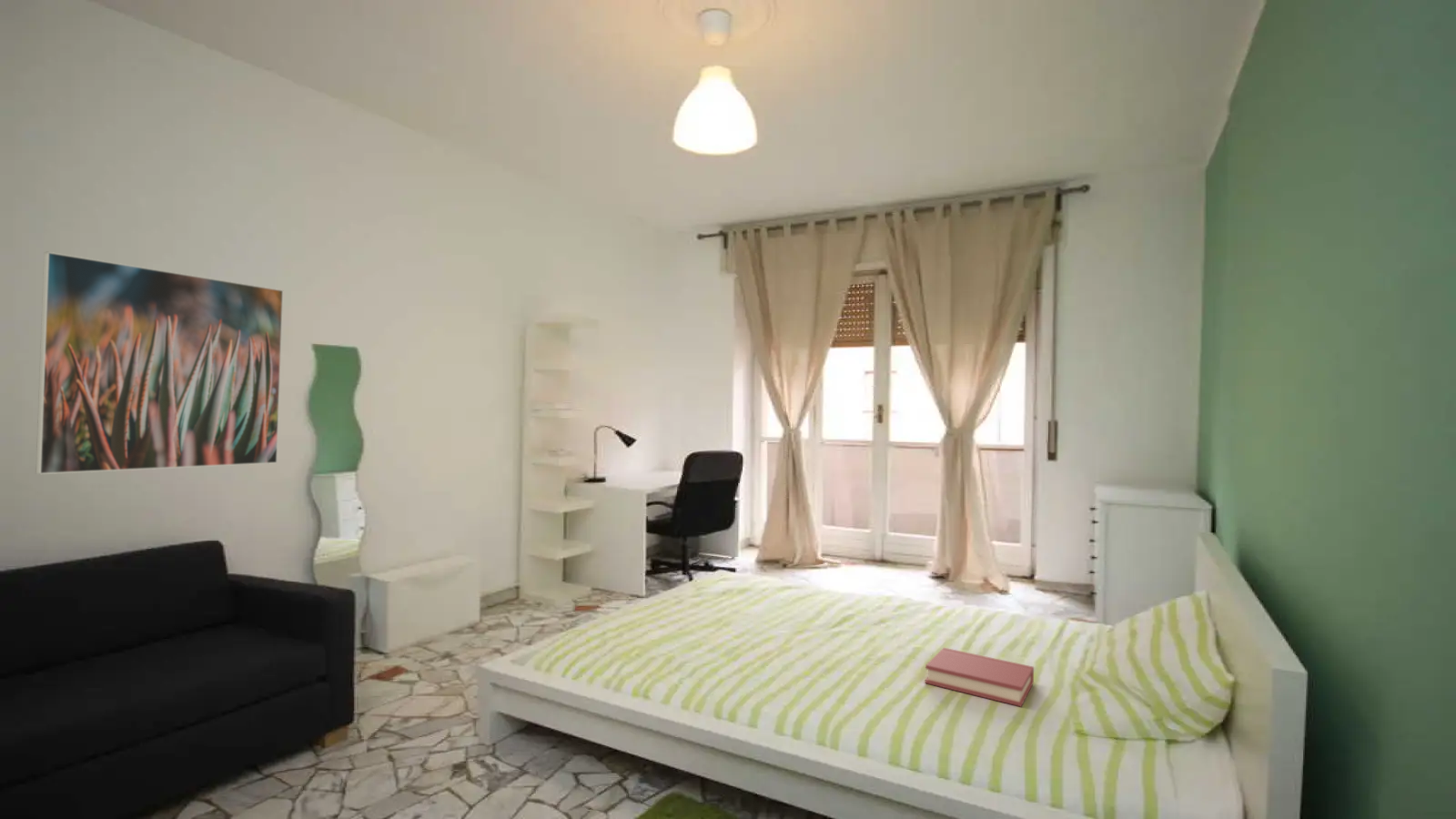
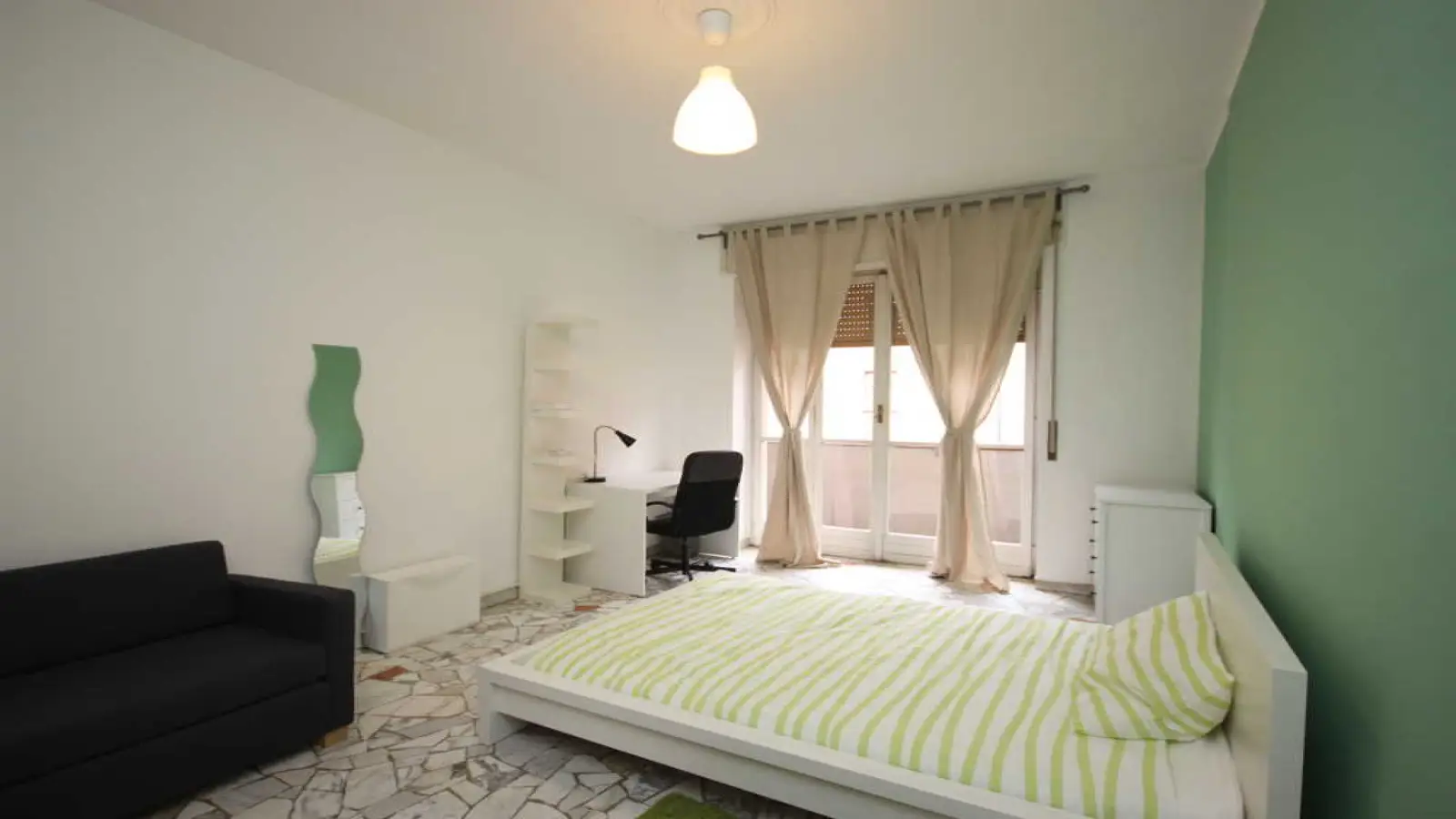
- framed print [35,251,284,475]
- hardback book [925,647,1035,707]
